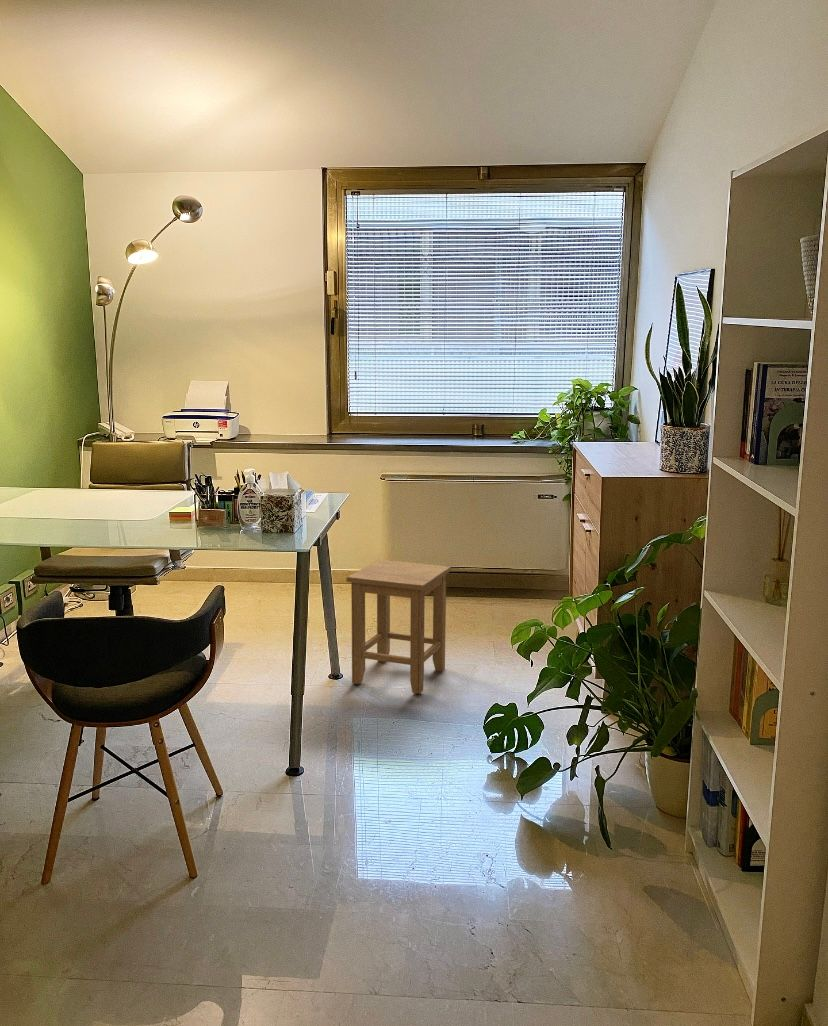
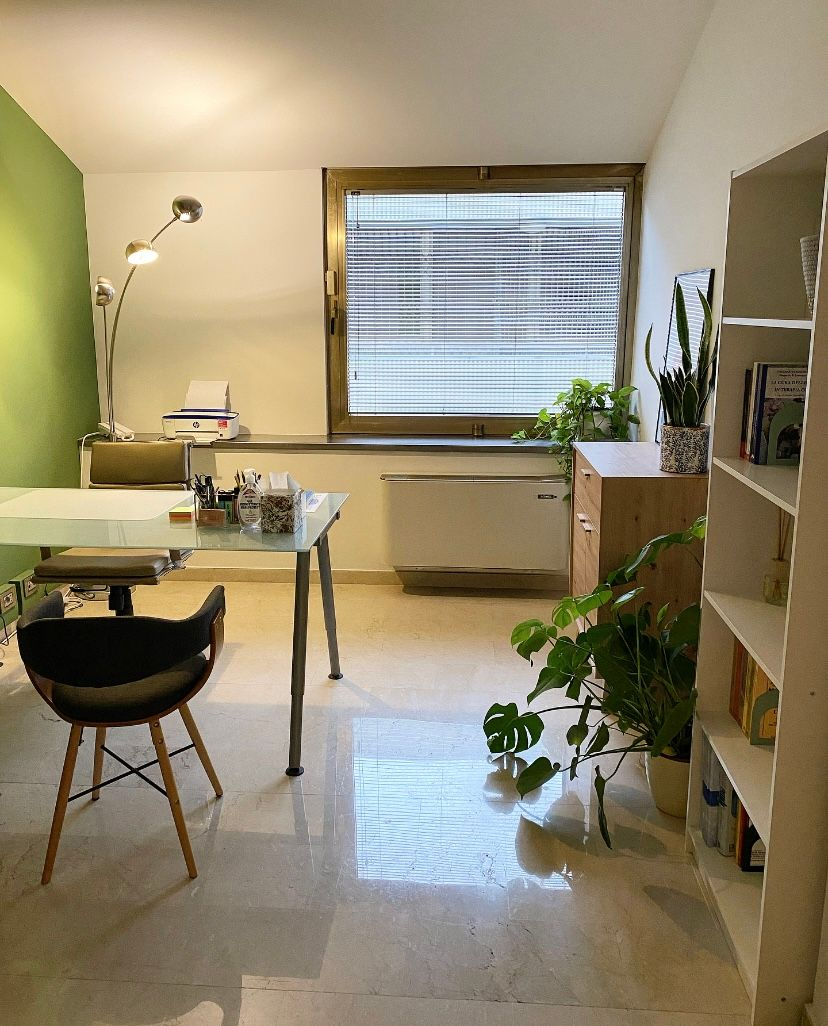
- stool [345,559,452,695]
